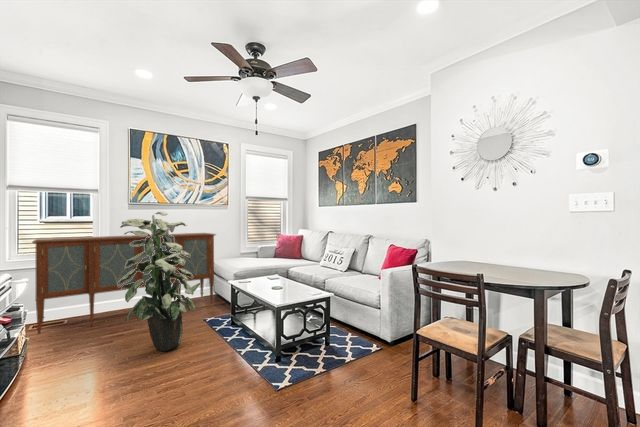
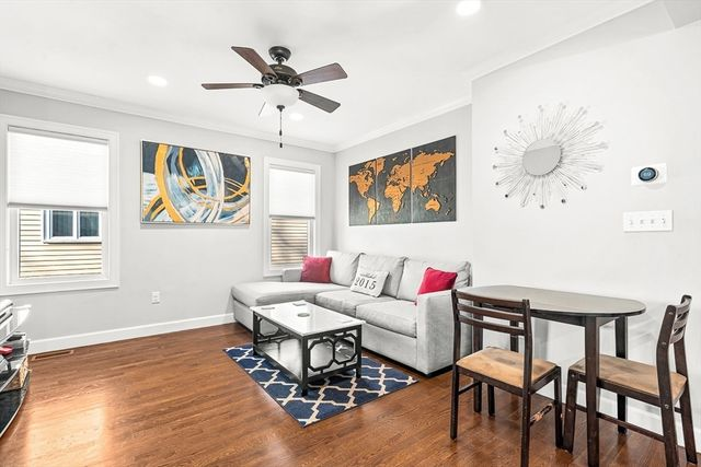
- sideboard [31,232,217,335]
- indoor plant [118,211,200,352]
